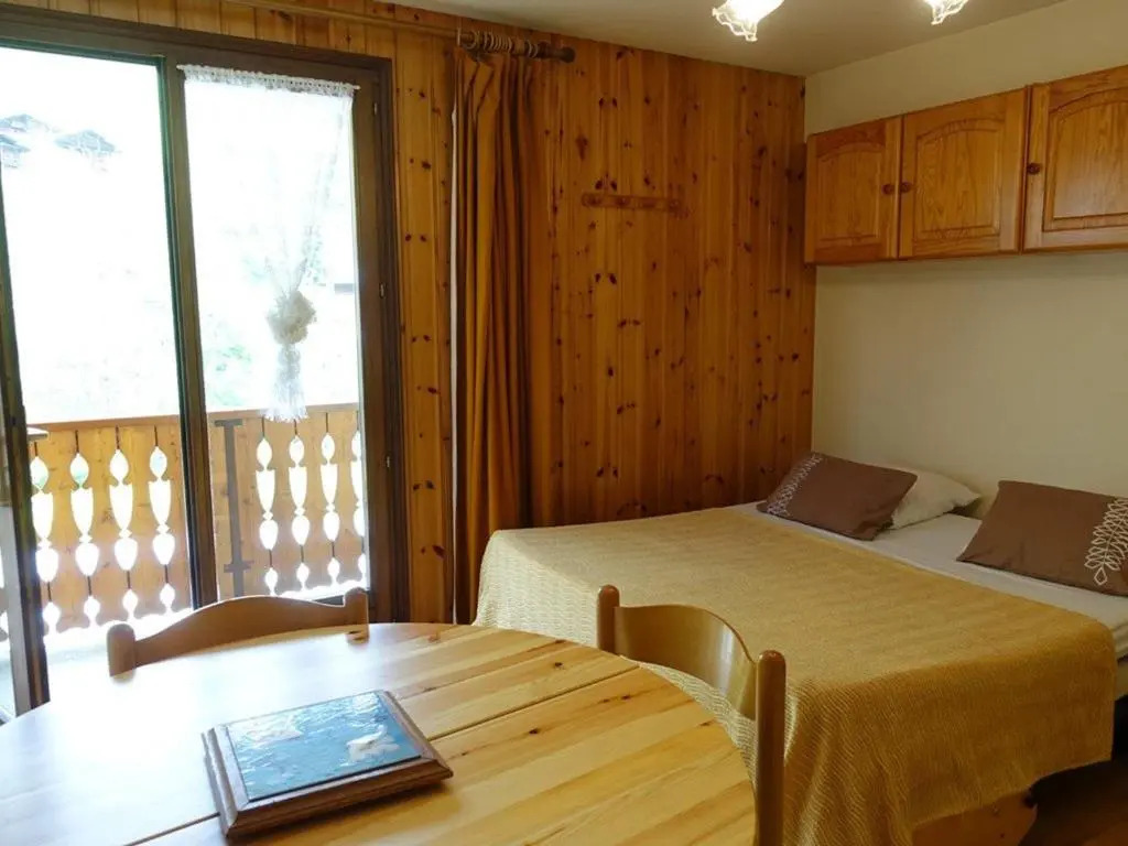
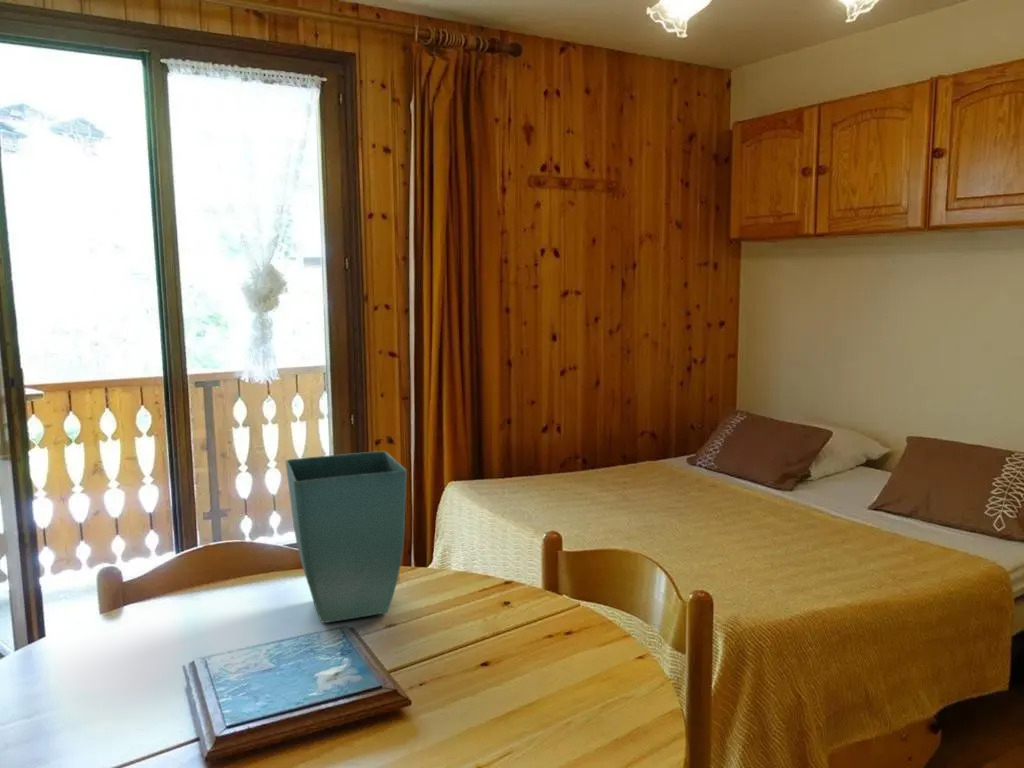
+ flower pot [285,450,408,624]
